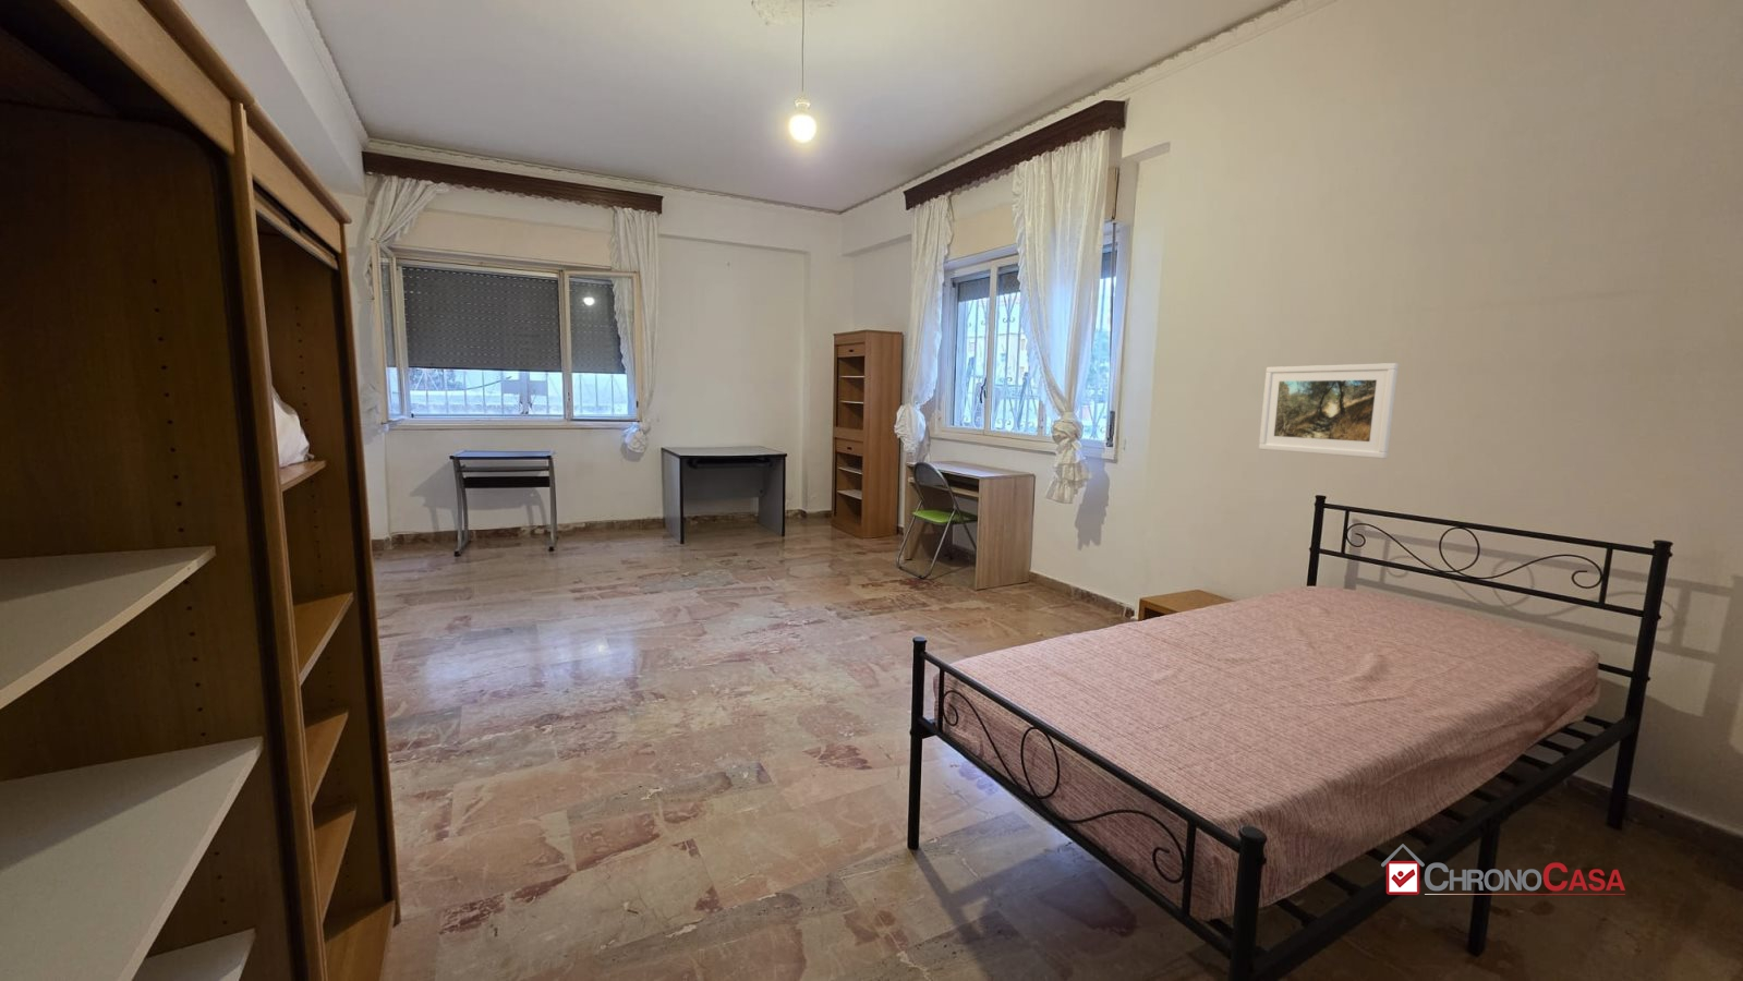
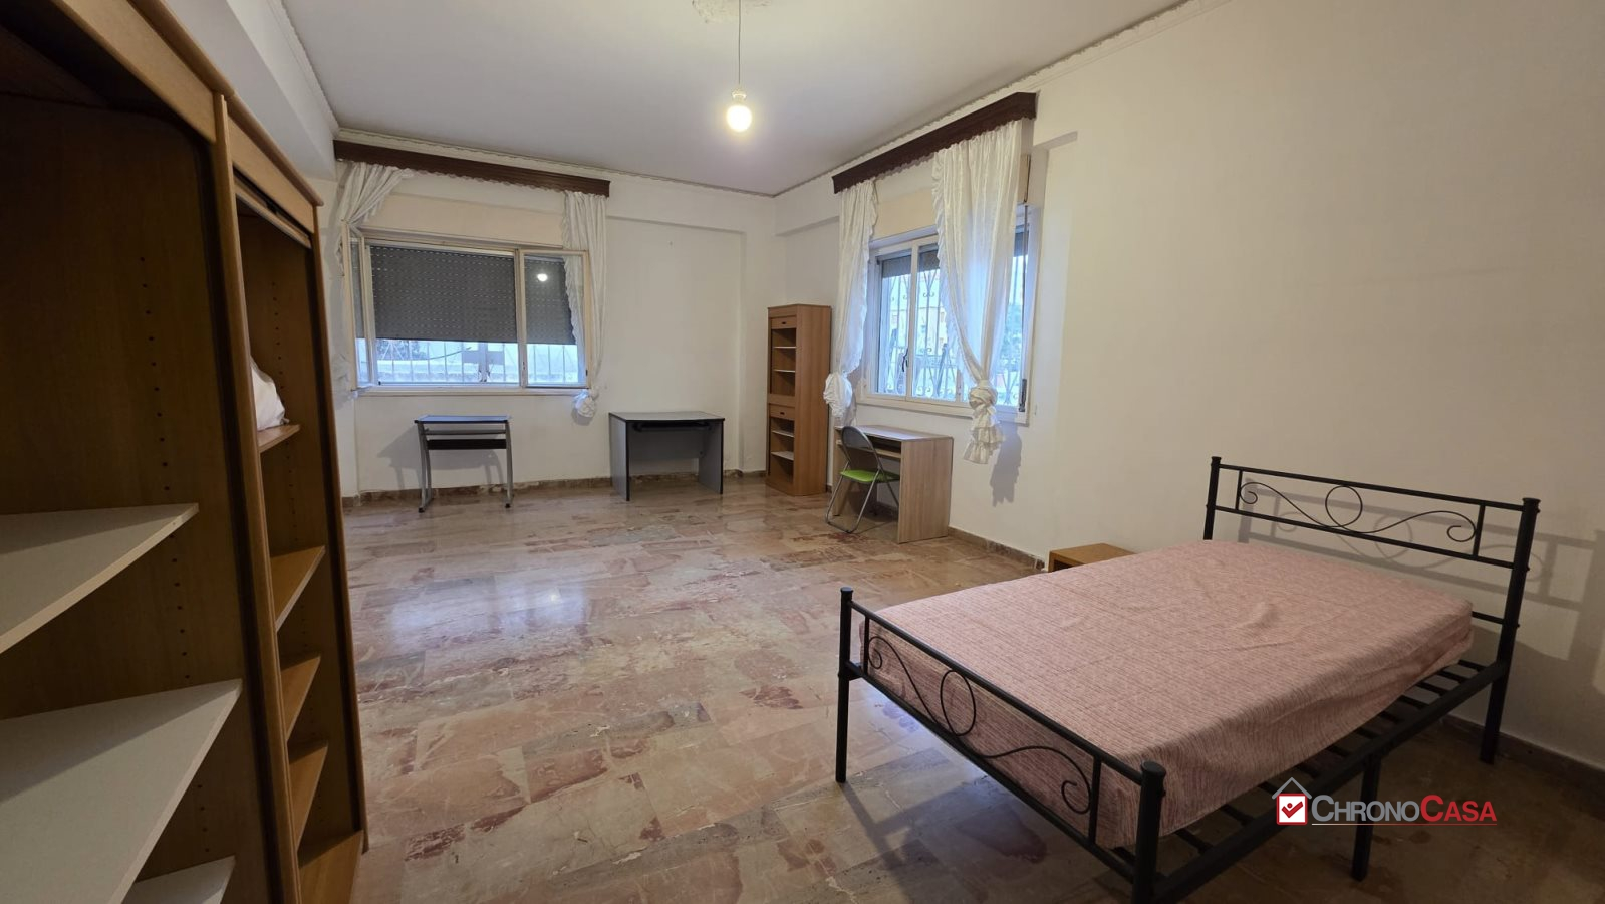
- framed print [1258,361,1399,459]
